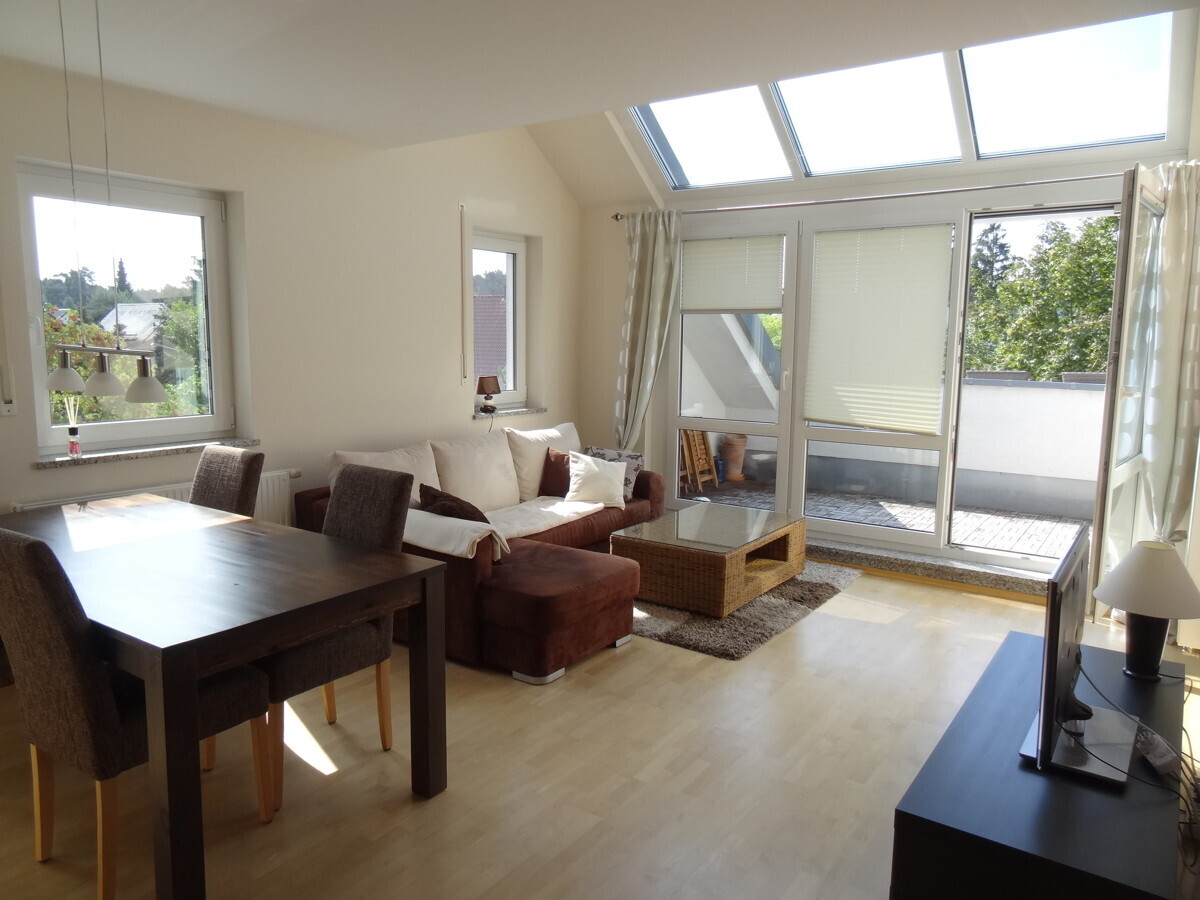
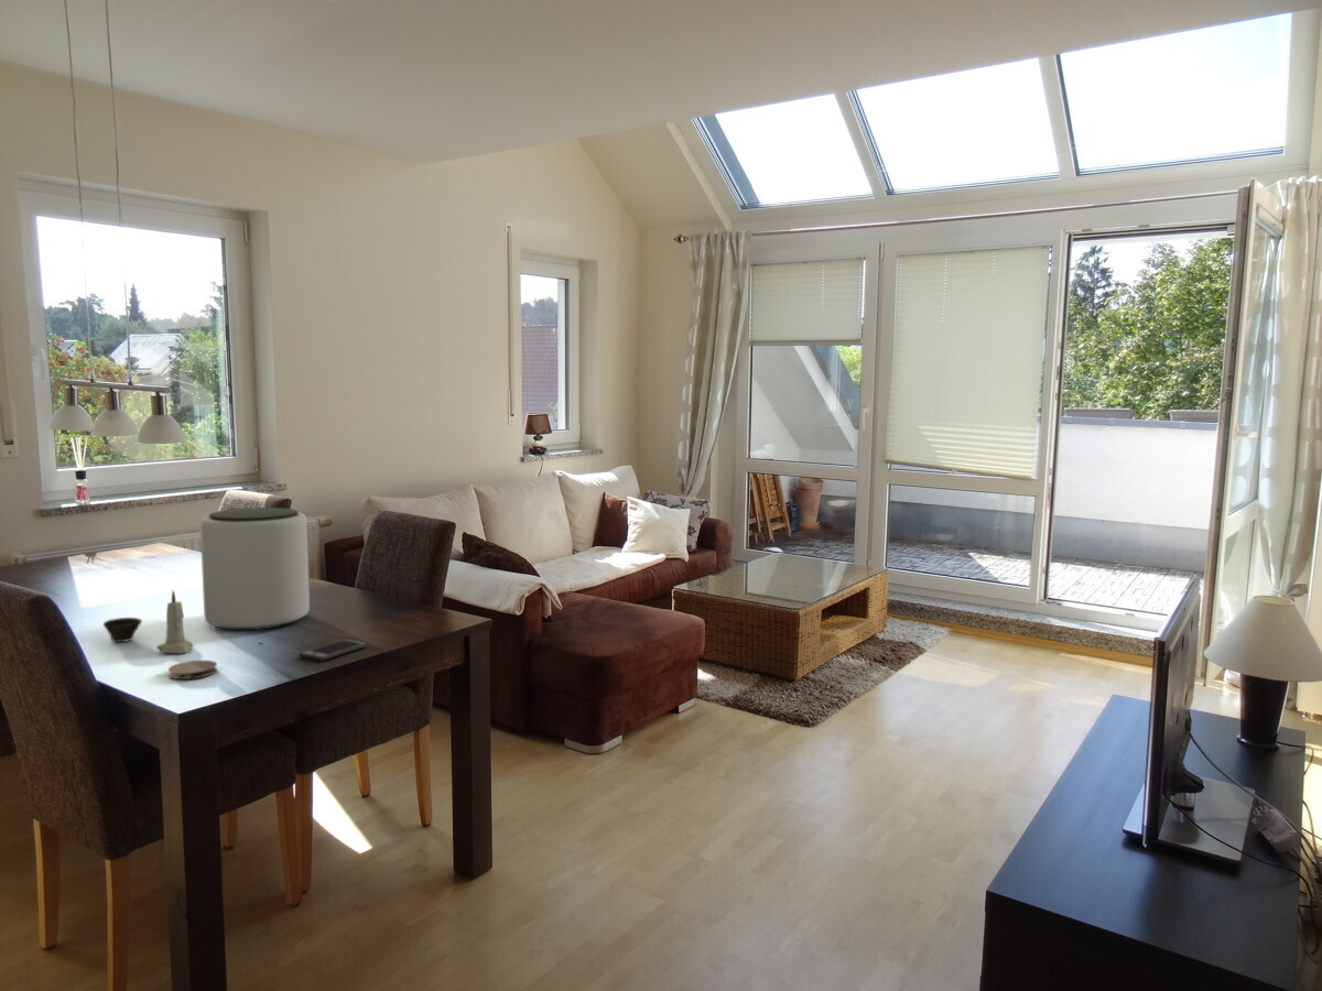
+ cup [102,617,143,643]
+ plant pot [199,507,311,631]
+ candle [155,589,195,654]
+ smartphone [299,639,369,662]
+ coaster [167,660,218,680]
